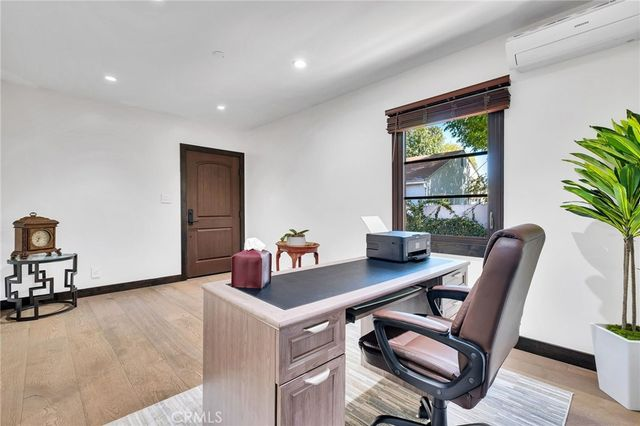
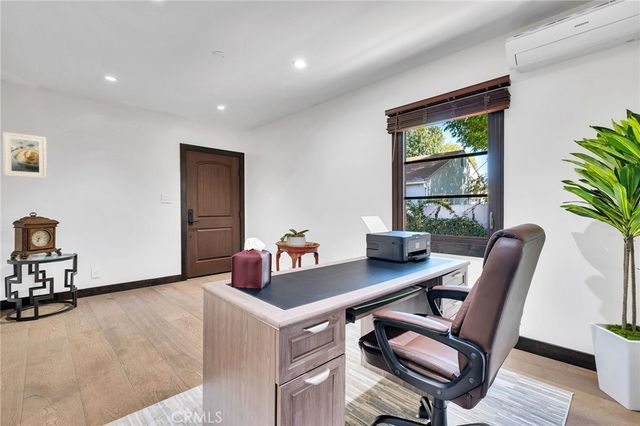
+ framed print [2,131,48,179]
